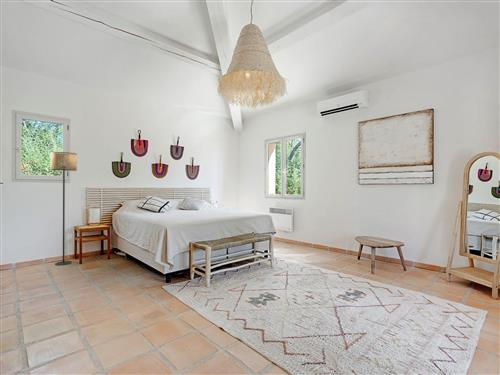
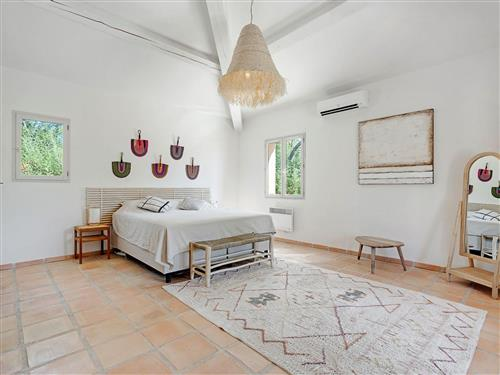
- floor lamp [50,151,78,266]
